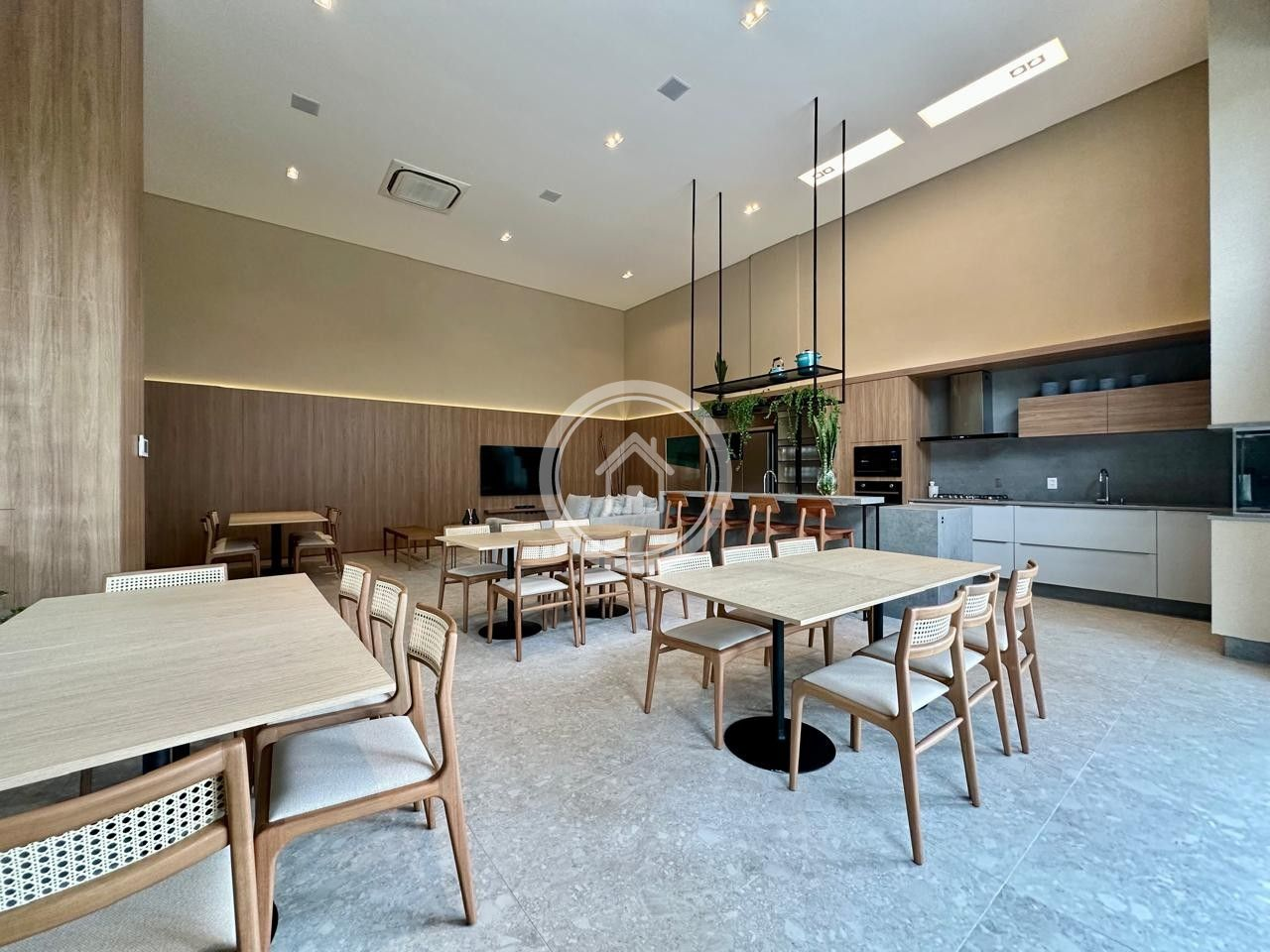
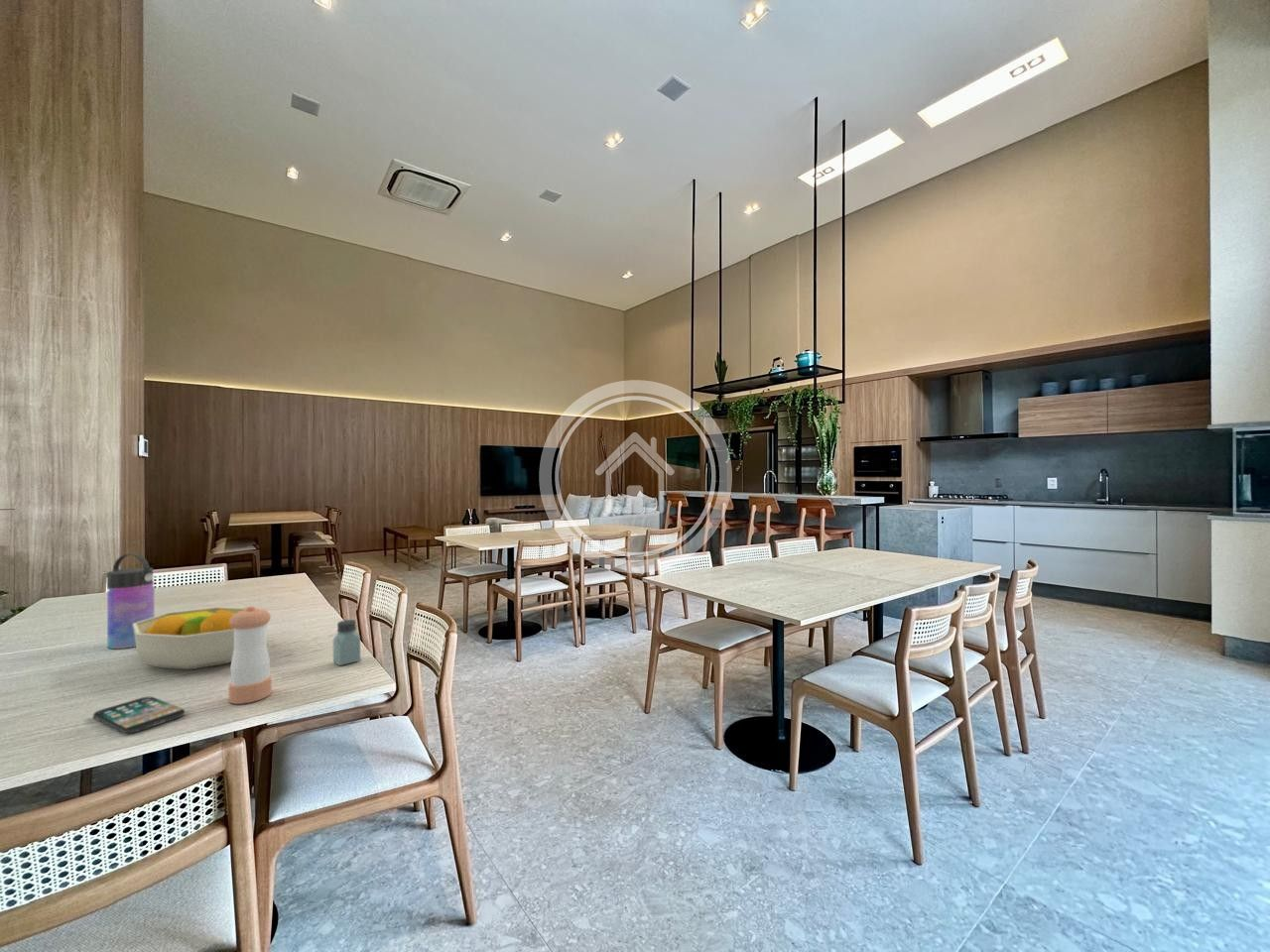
+ fruit bowl [133,606,268,670]
+ smartphone [92,696,186,734]
+ pepper shaker [228,605,273,705]
+ saltshaker [332,619,361,666]
+ water bottle [106,552,155,650]
